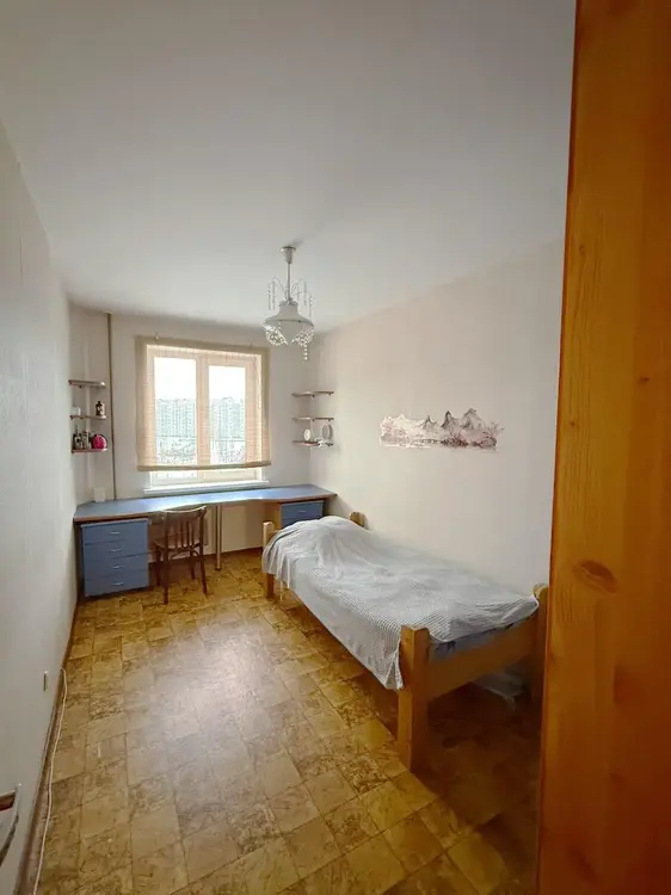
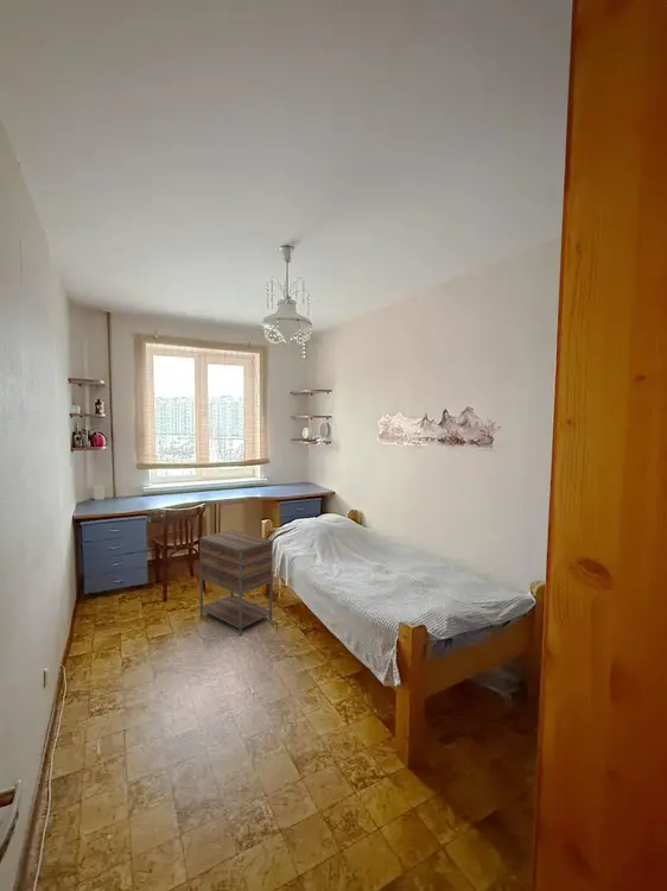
+ nightstand [199,529,274,637]
